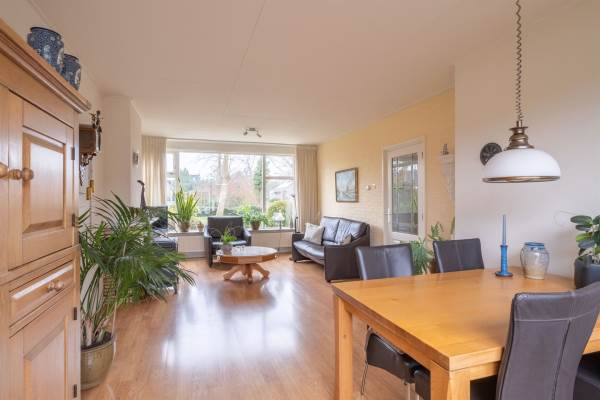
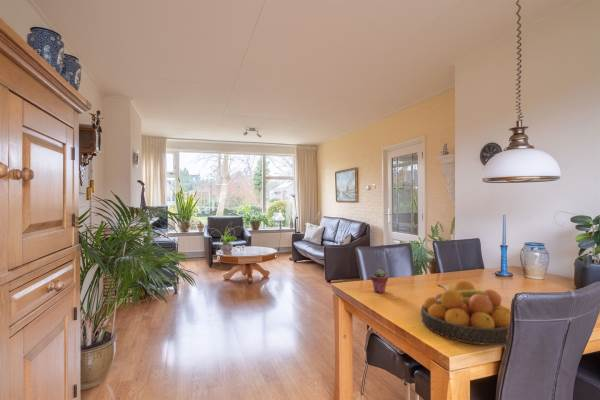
+ potted succulent [370,268,389,294]
+ fruit bowl [420,280,511,346]
